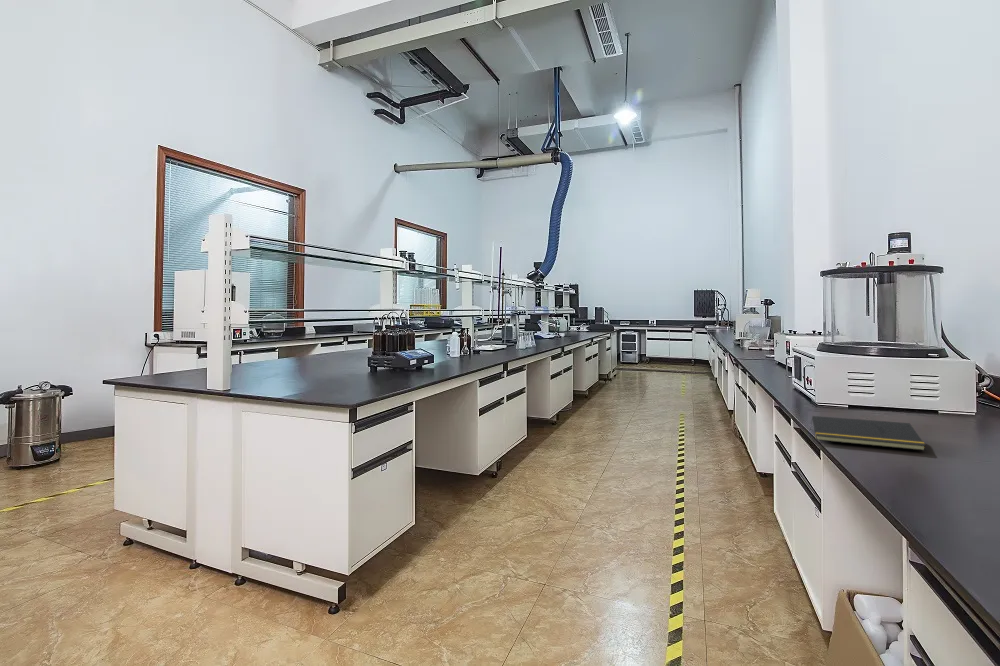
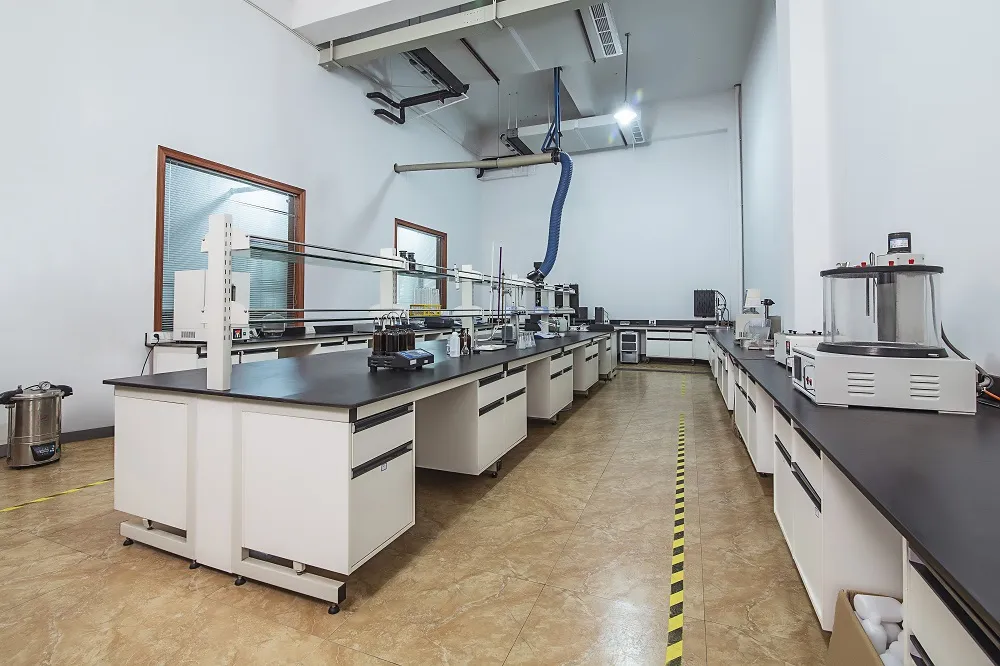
- notepad [809,415,927,452]
